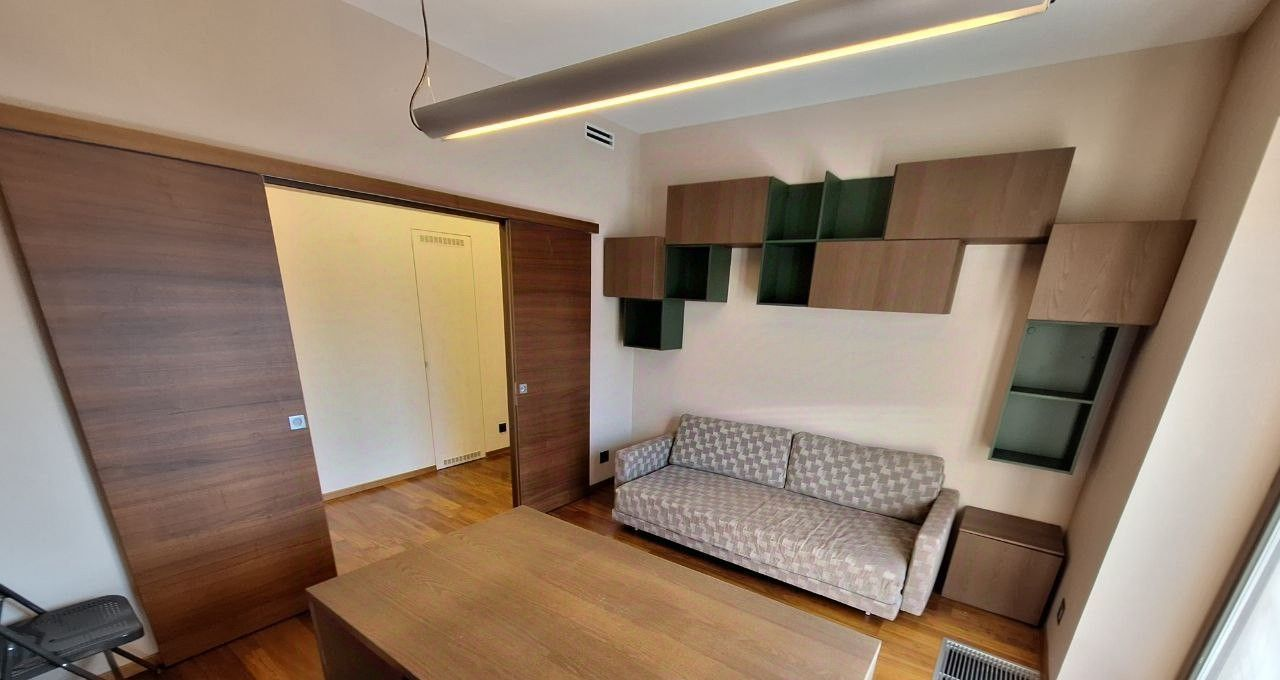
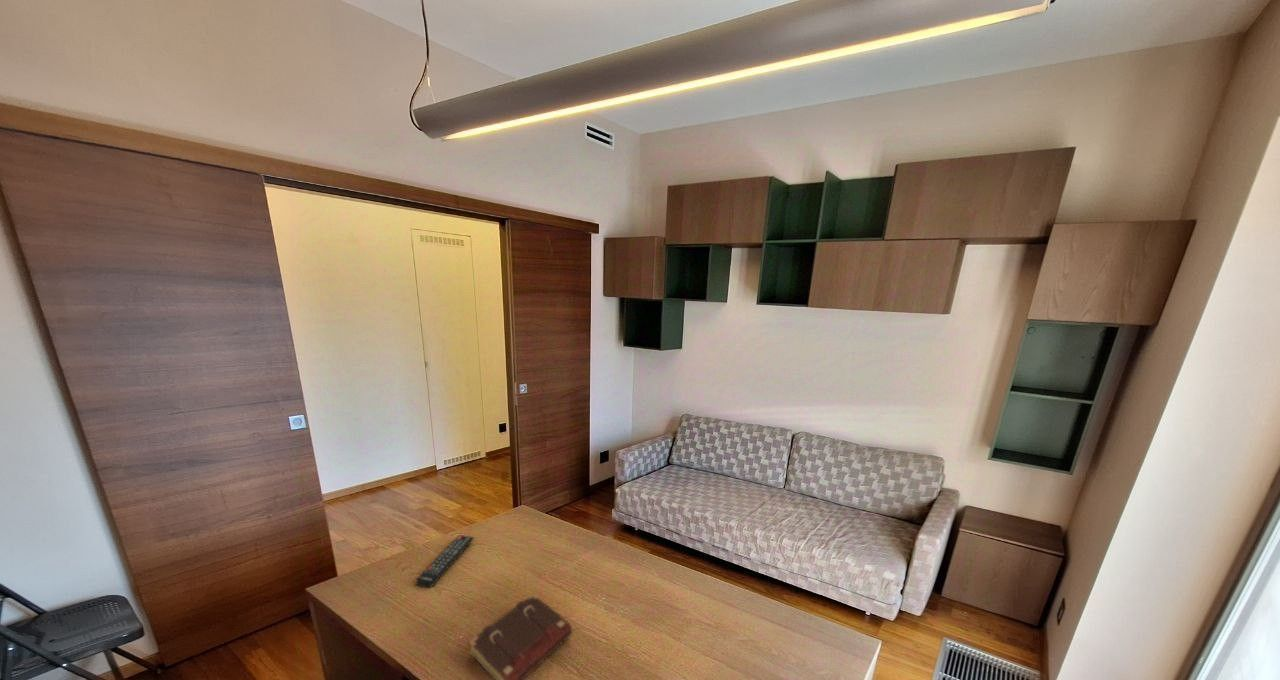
+ remote control [415,534,475,588]
+ book [468,593,573,680]
